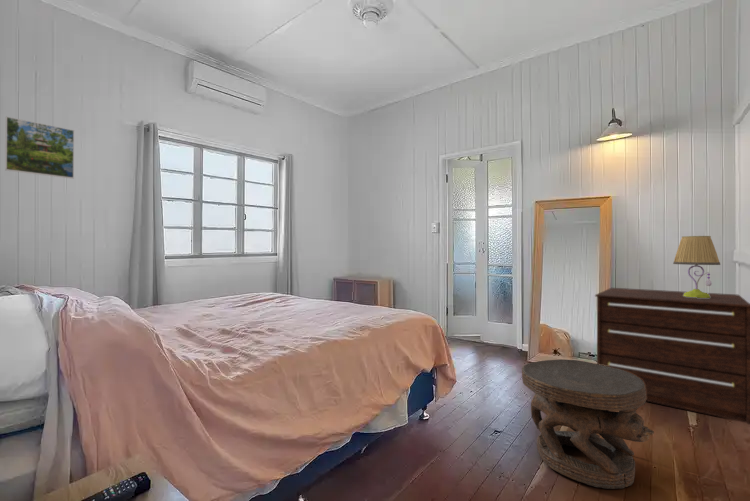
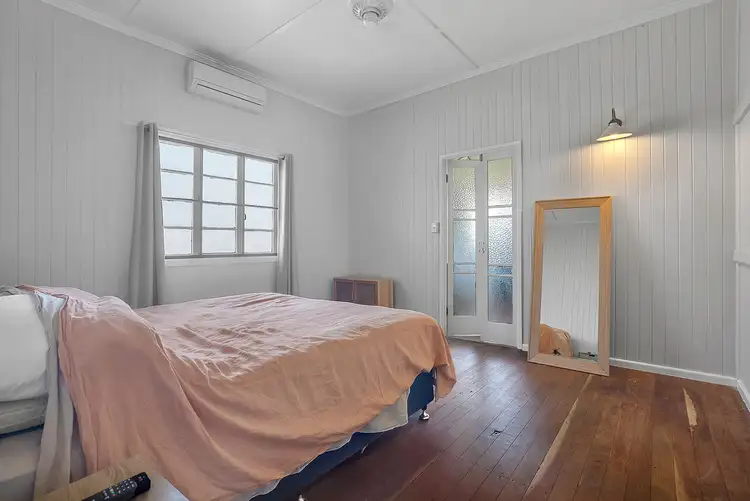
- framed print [4,115,75,180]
- carved stool [521,358,655,490]
- table lamp [672,235,721,298]
- dresser [594,287,750,426]
